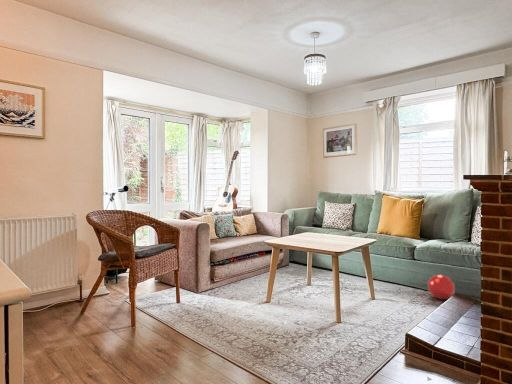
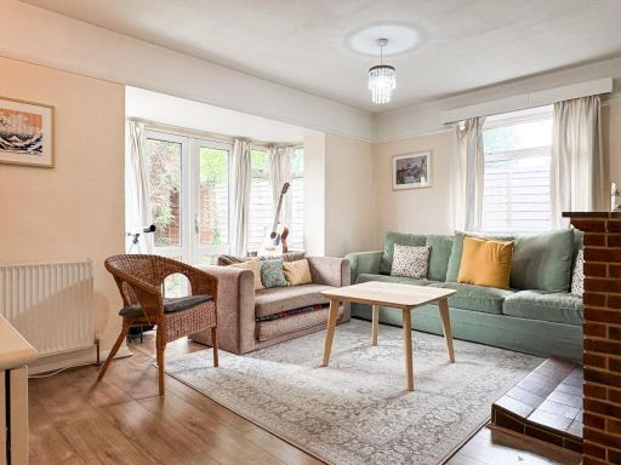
- ball [427,273,456,301]
